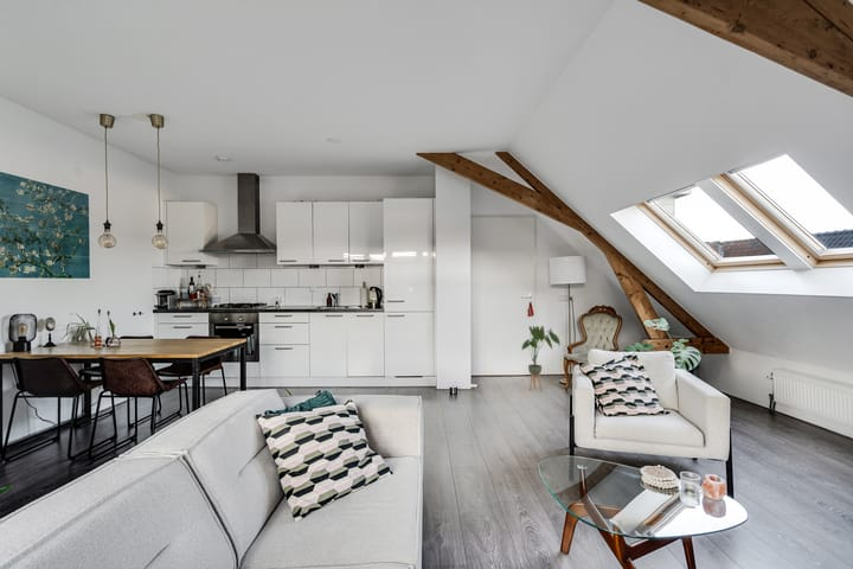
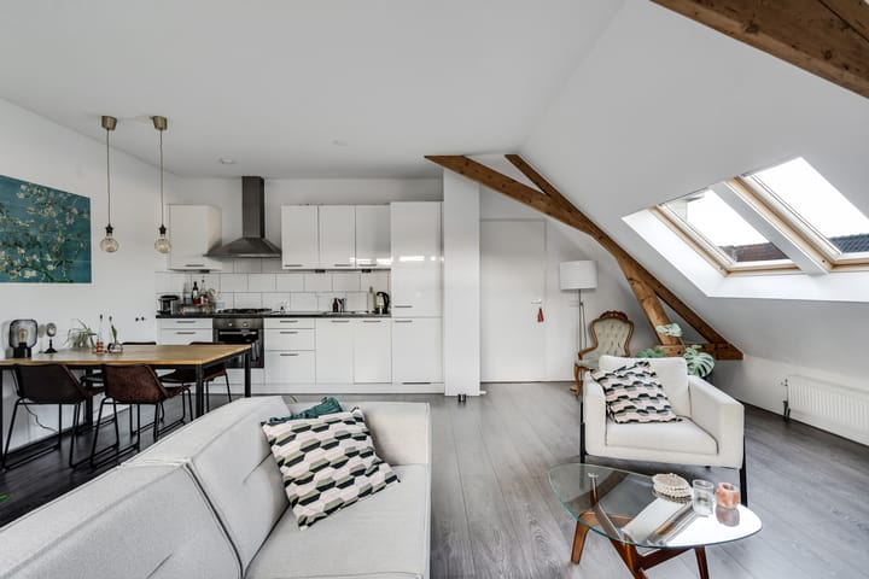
- house plant [520,325,562,392]
